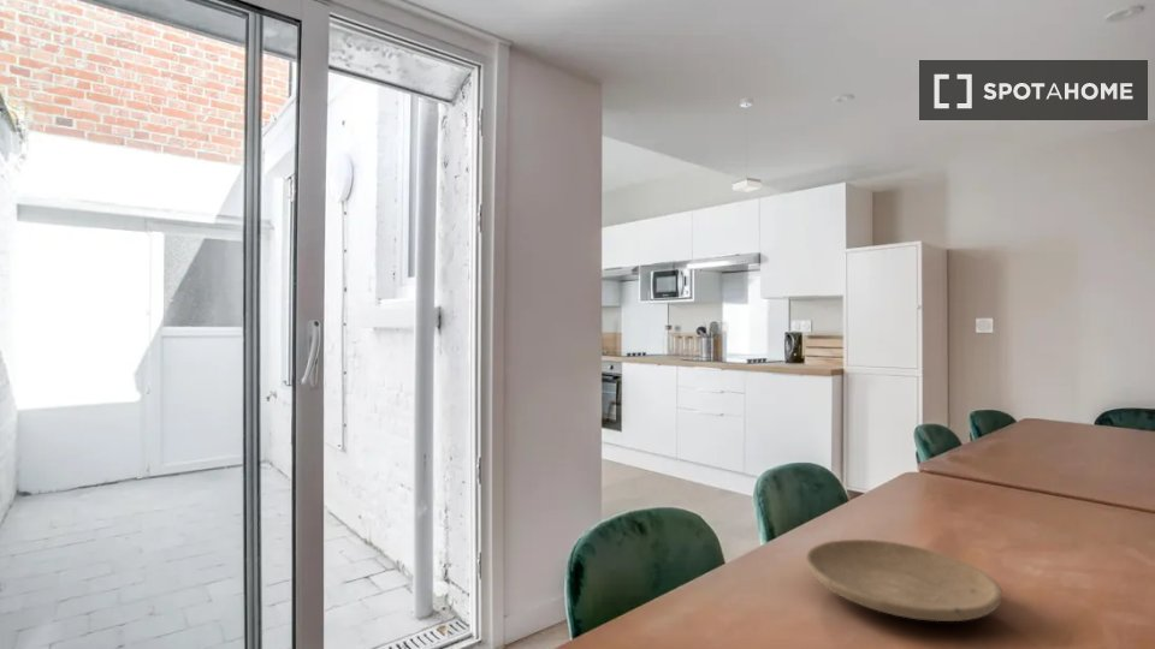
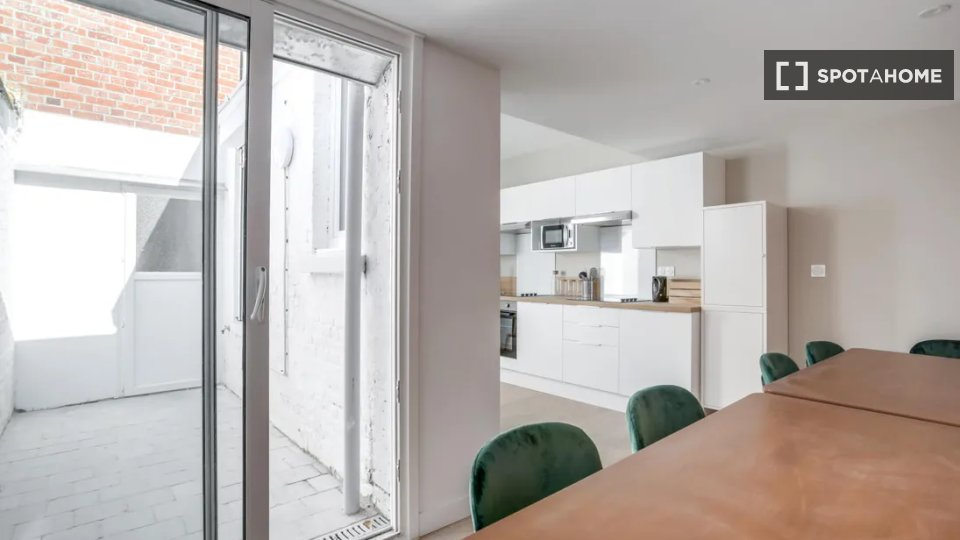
- plate [805,538,1003,623]
- pendant lamp [732,96,762,193]
